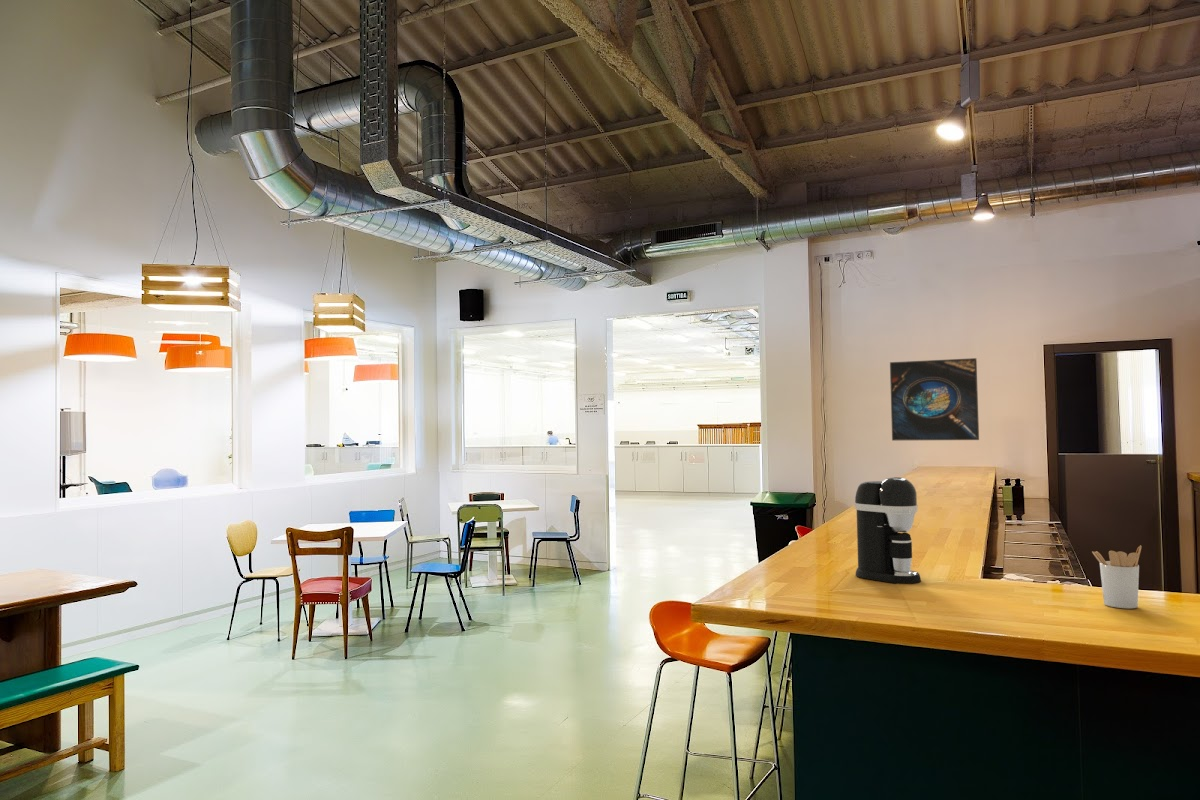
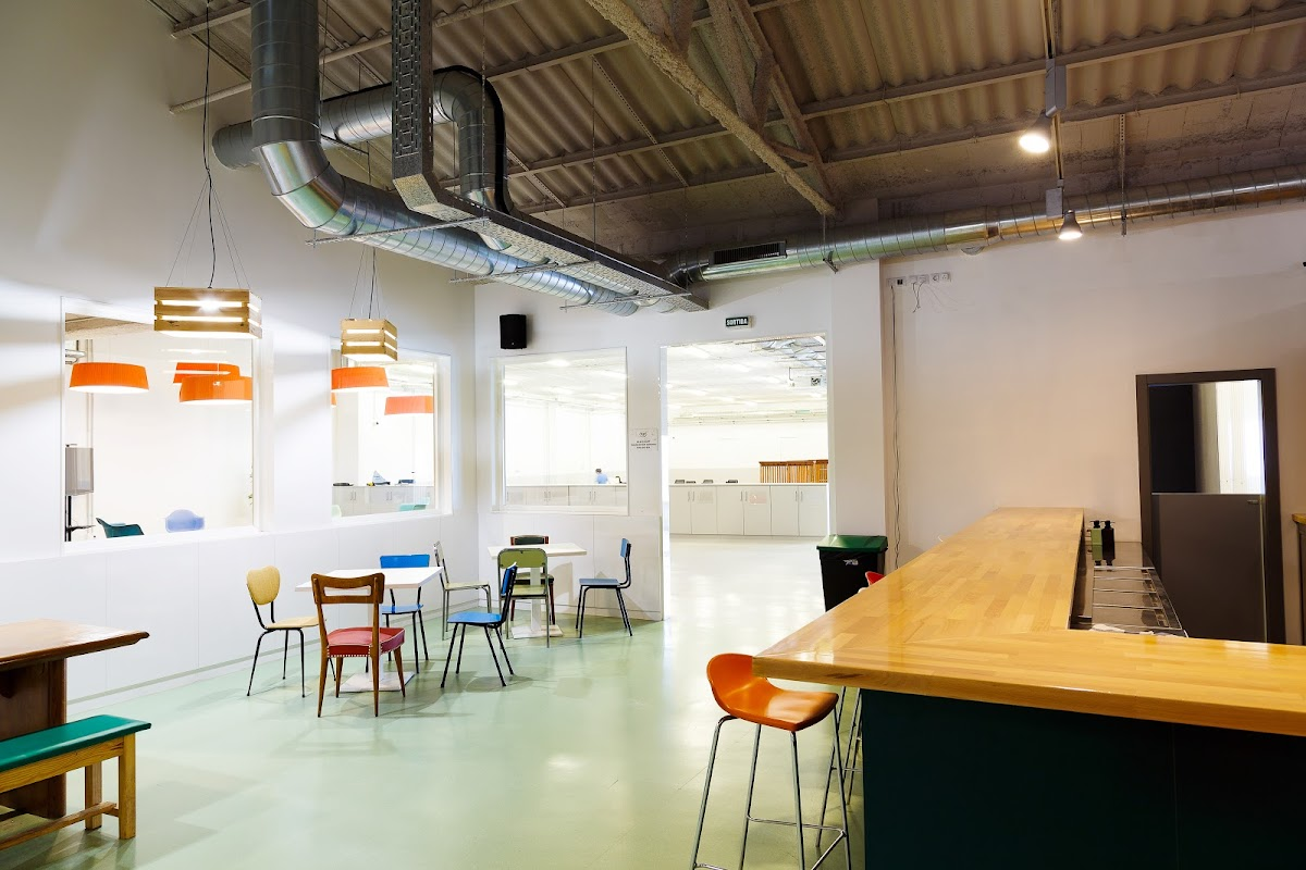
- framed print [889,357,980,442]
- coffee maker [854,476,922,585]
- utensil holder [1091,544,1142,609]
